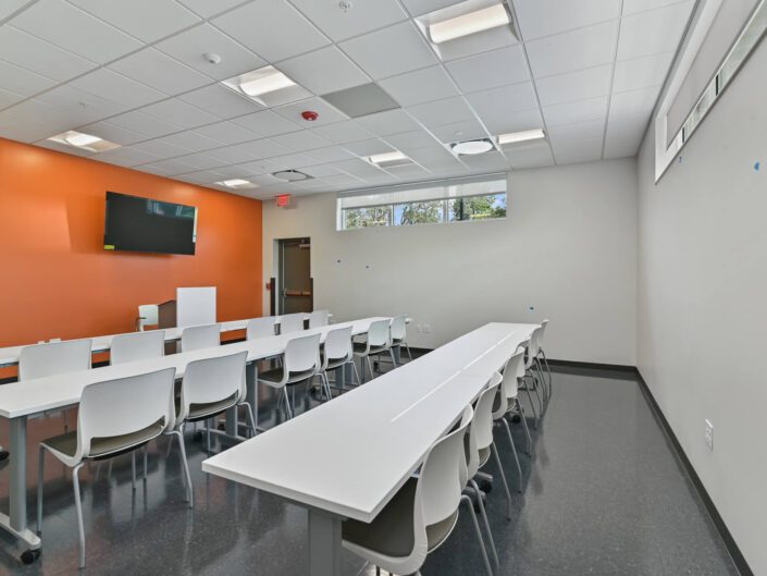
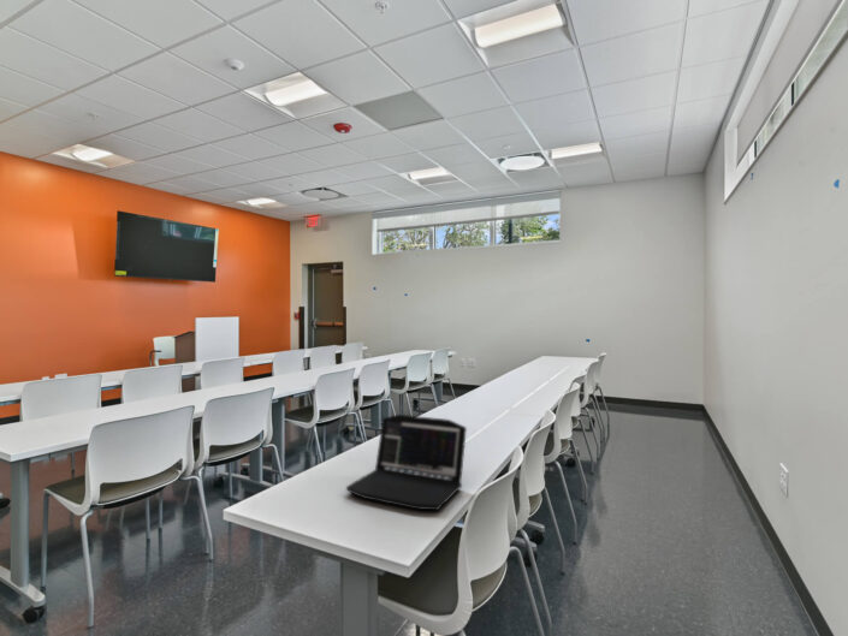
+ laptop [345,414,468,512]
